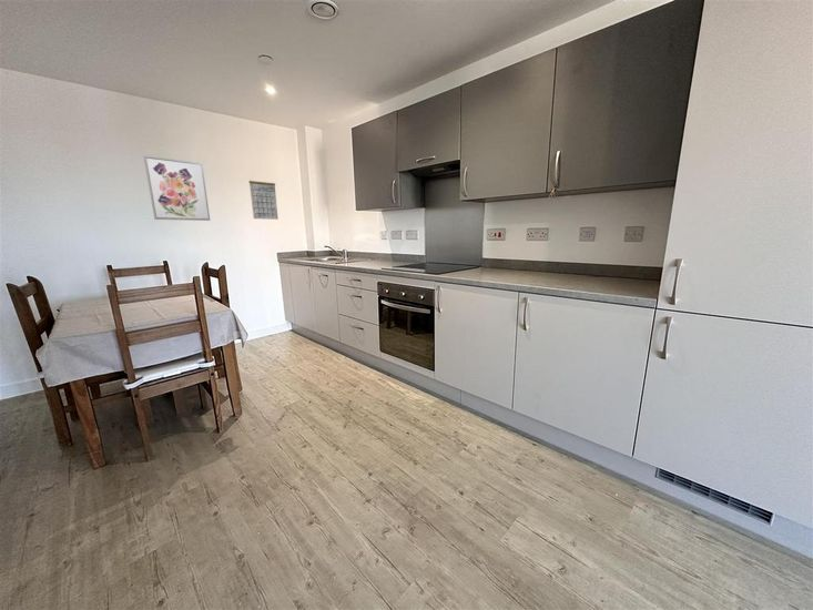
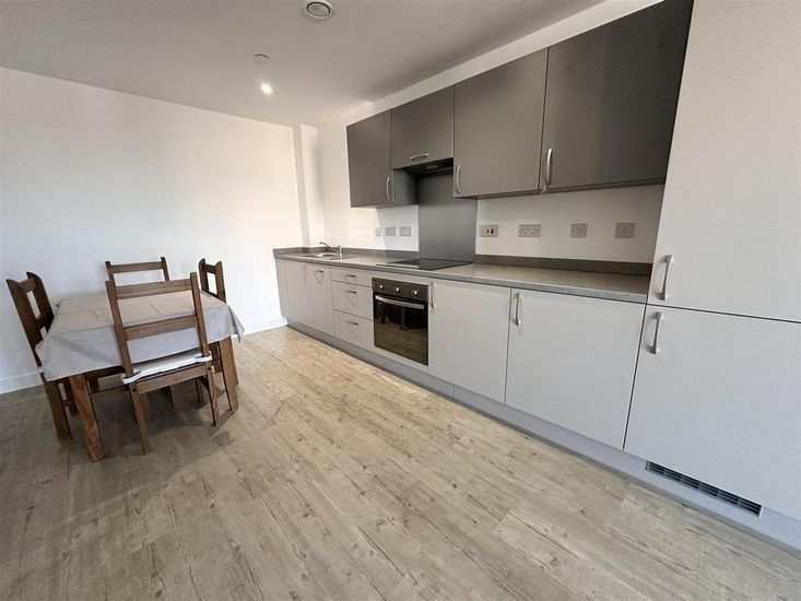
- wall art [143,155,211,222]
- calendar [248,180,280,221]
